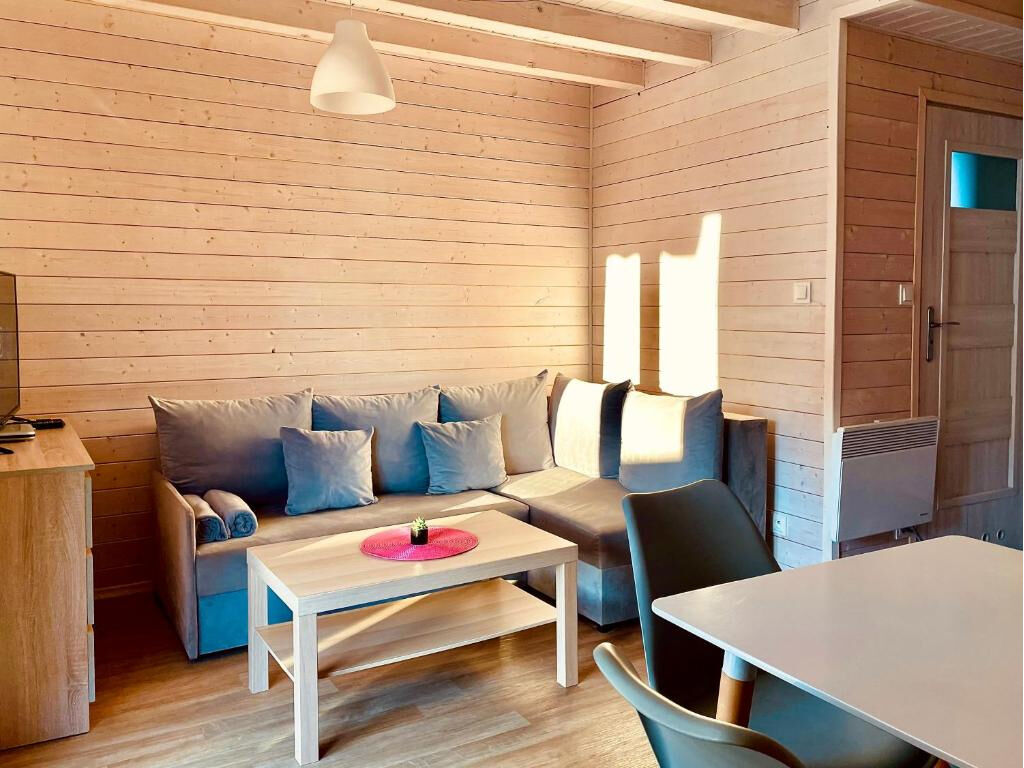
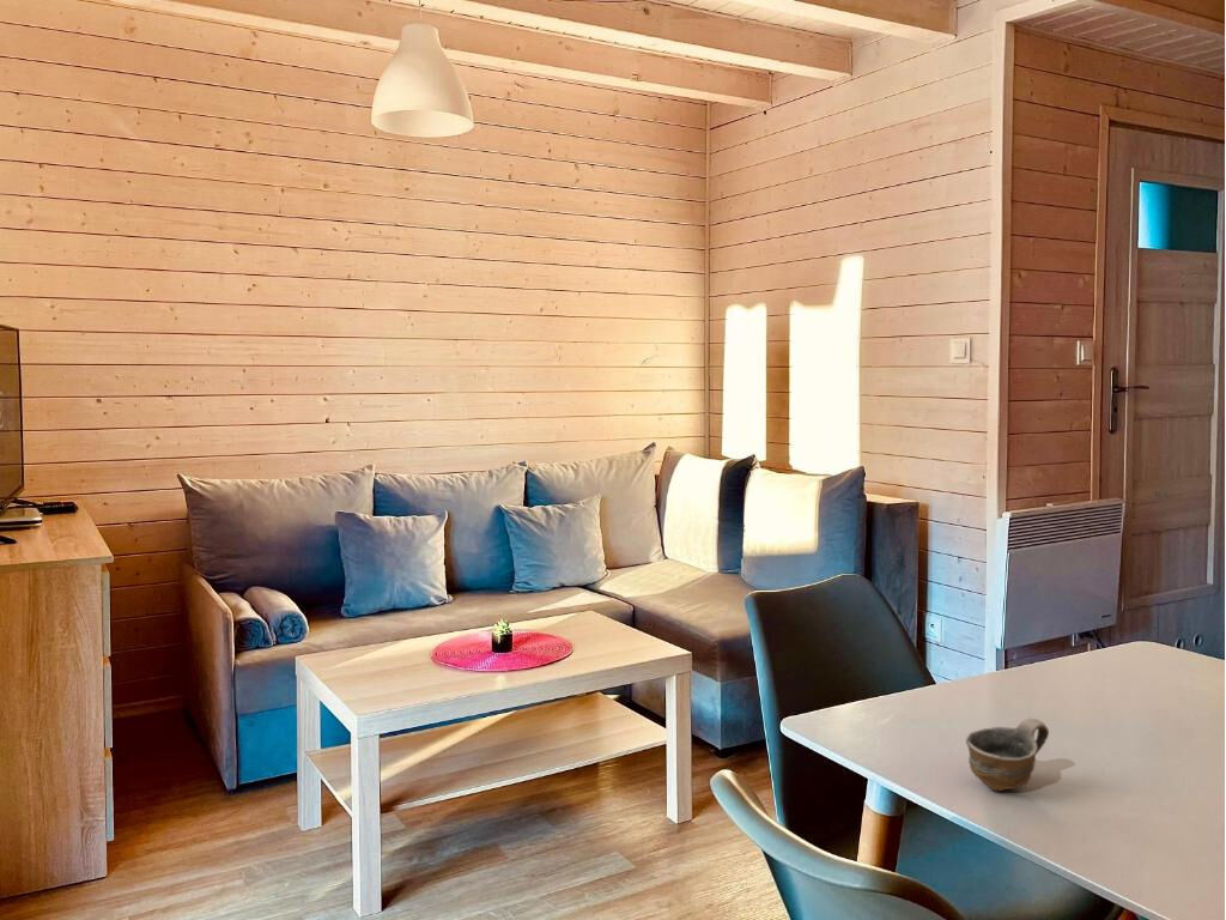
+ cup [965,718,1050,792]
